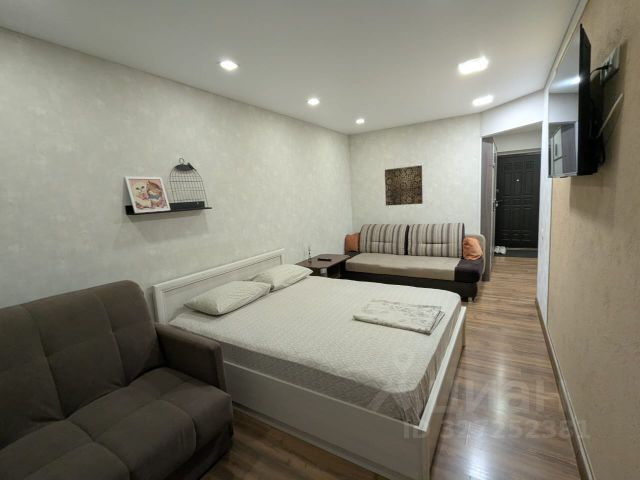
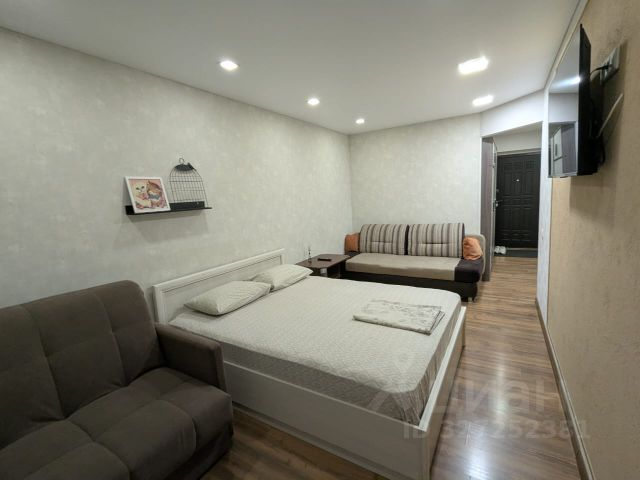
- wall art [384,164,424,207]
